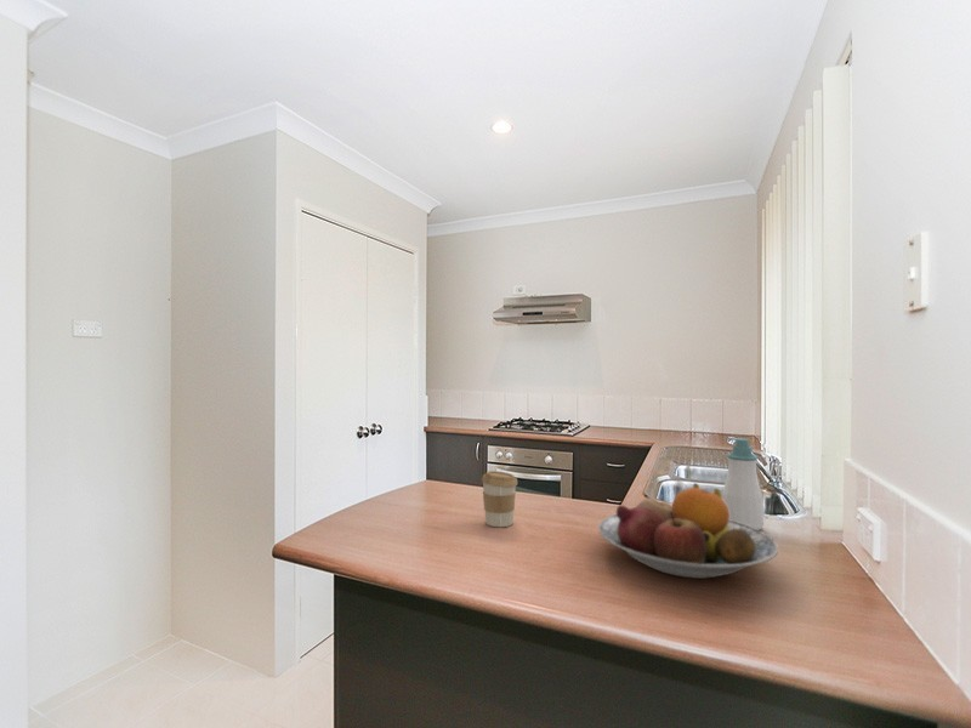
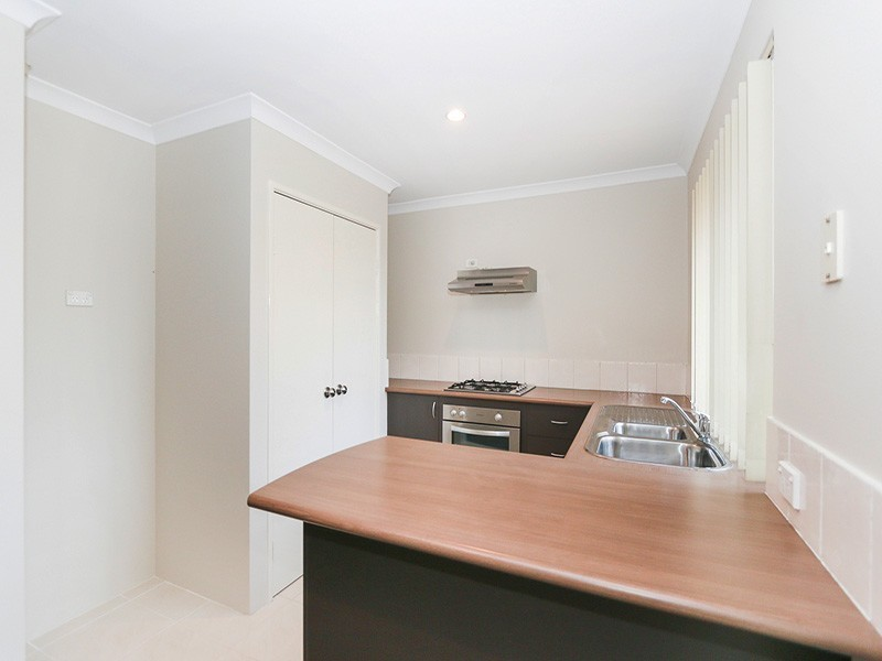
- fruit bowl [597,482,779,580]
- soap bottle [721,436,765,530]
- coffee cup [481,470,518,528]
